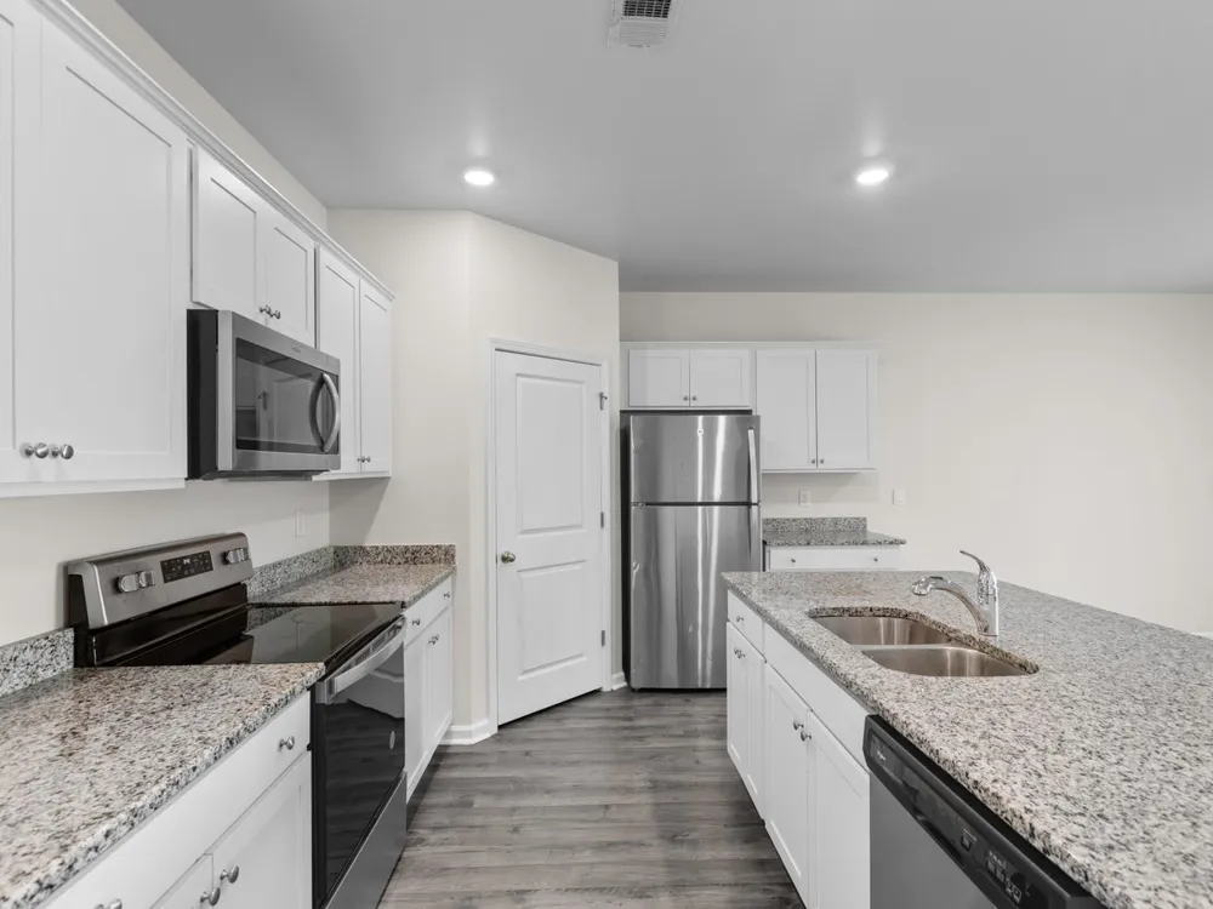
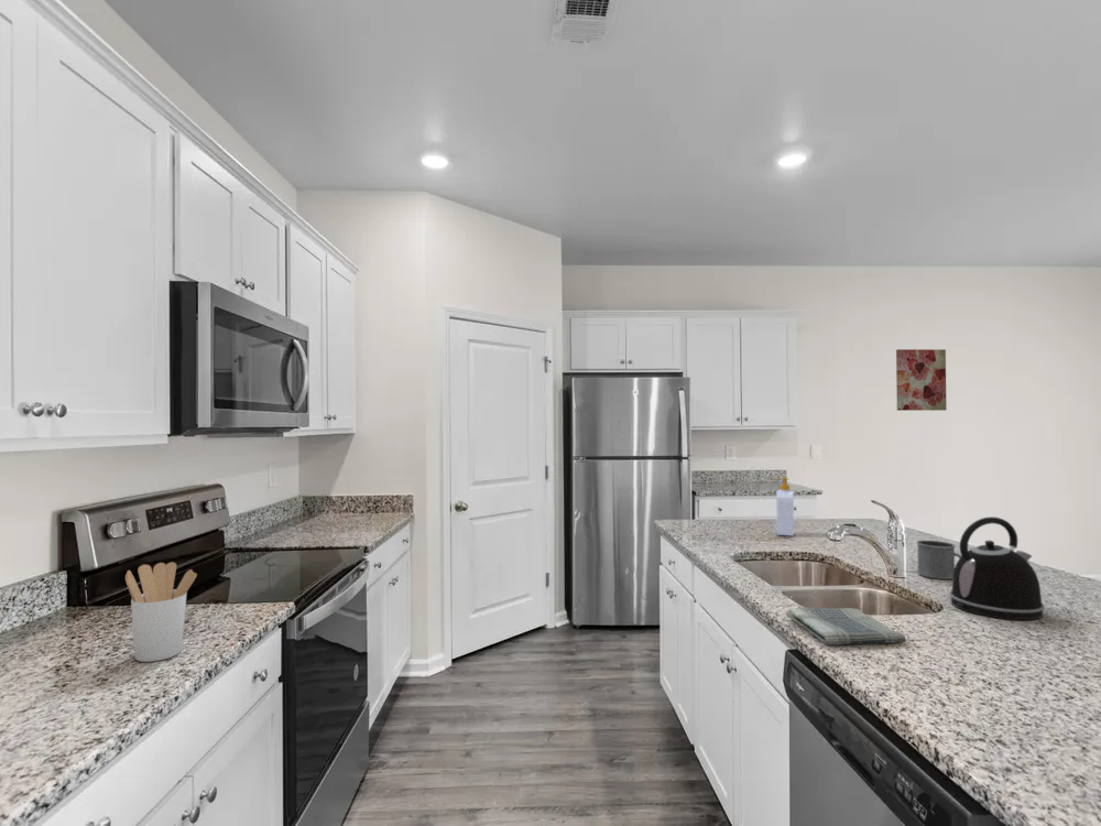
+ wall art [895,348,948,412]
+ dish towel [786,606,907,645]
+ kettle [949,515,1046,621]
+ utensil holder [124,561,198,663]
+ mug [915,540,961,580]
+ soap bottle [774,477,795,537]
